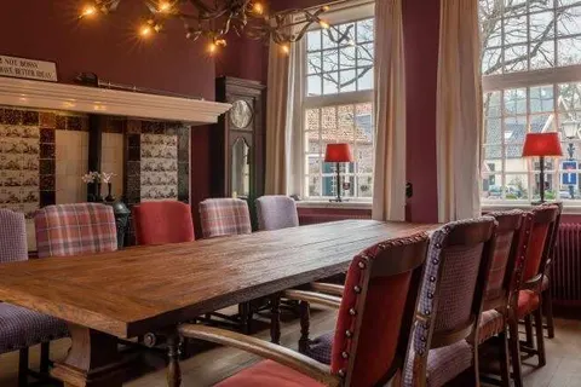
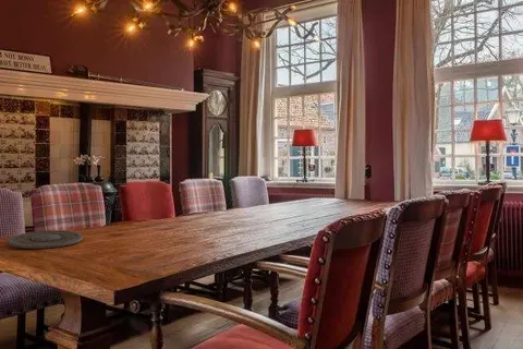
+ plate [7,229,84,250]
